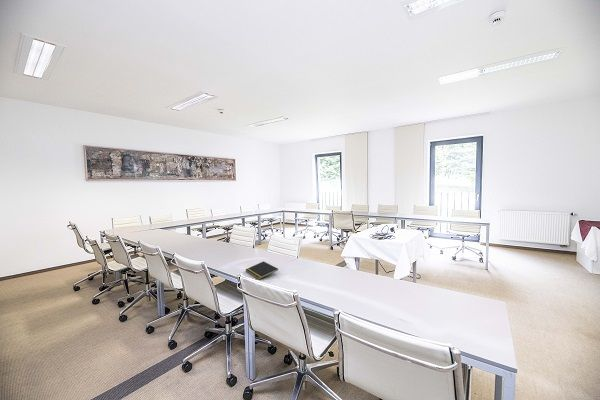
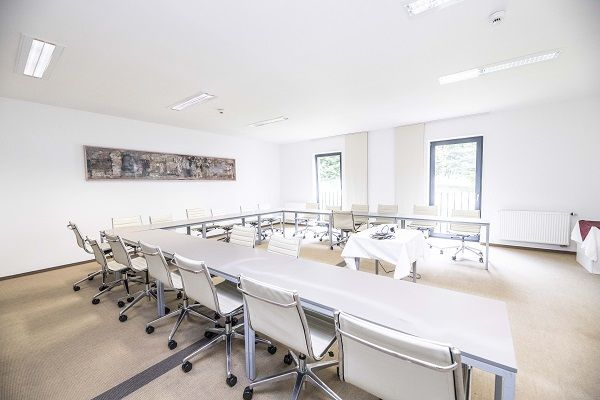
- notepad [245,260,279,280]
